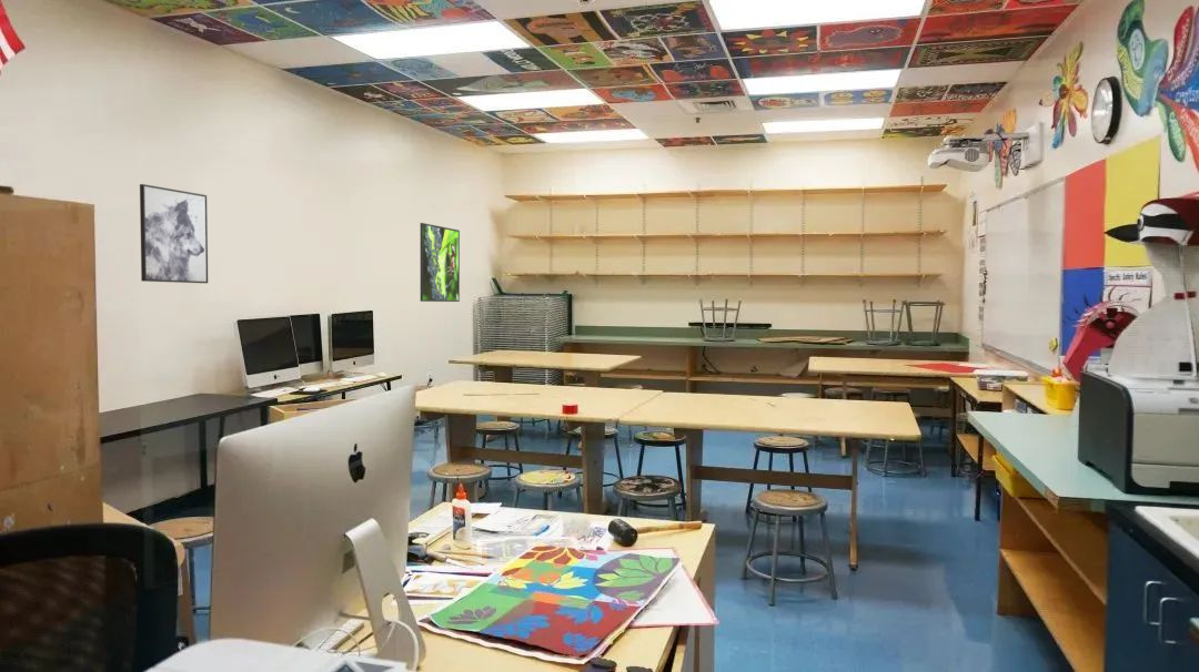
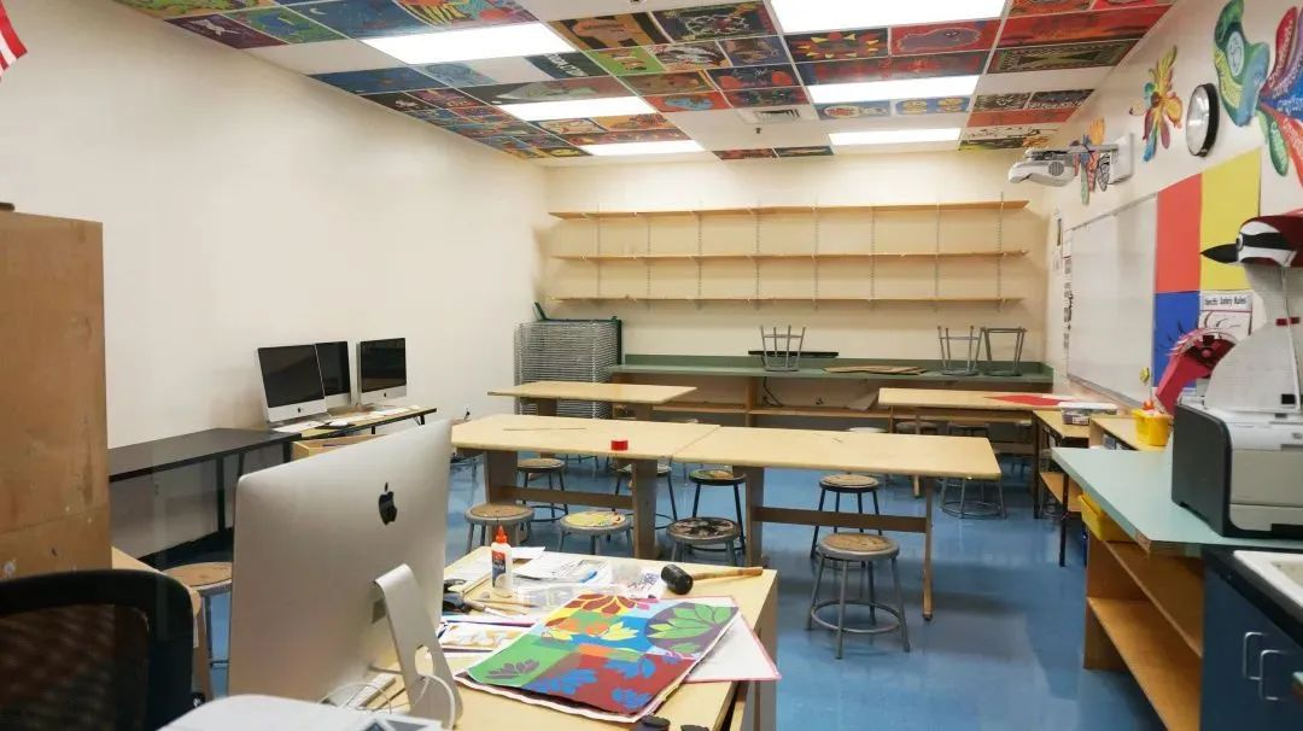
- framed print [420,222,461,303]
- wall art [139,183,209,284]
